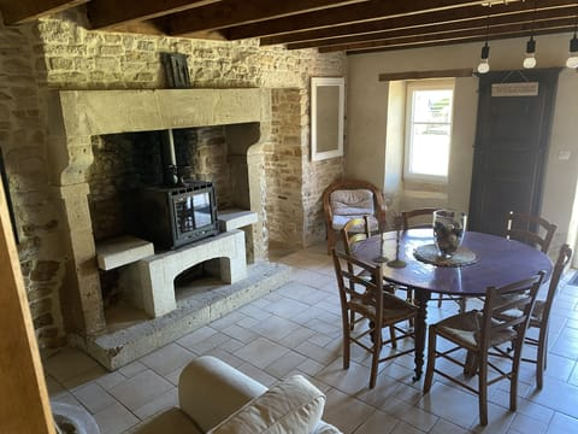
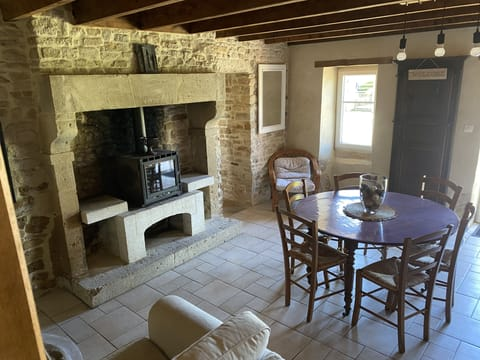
- candlestick [372,215,408,269]
